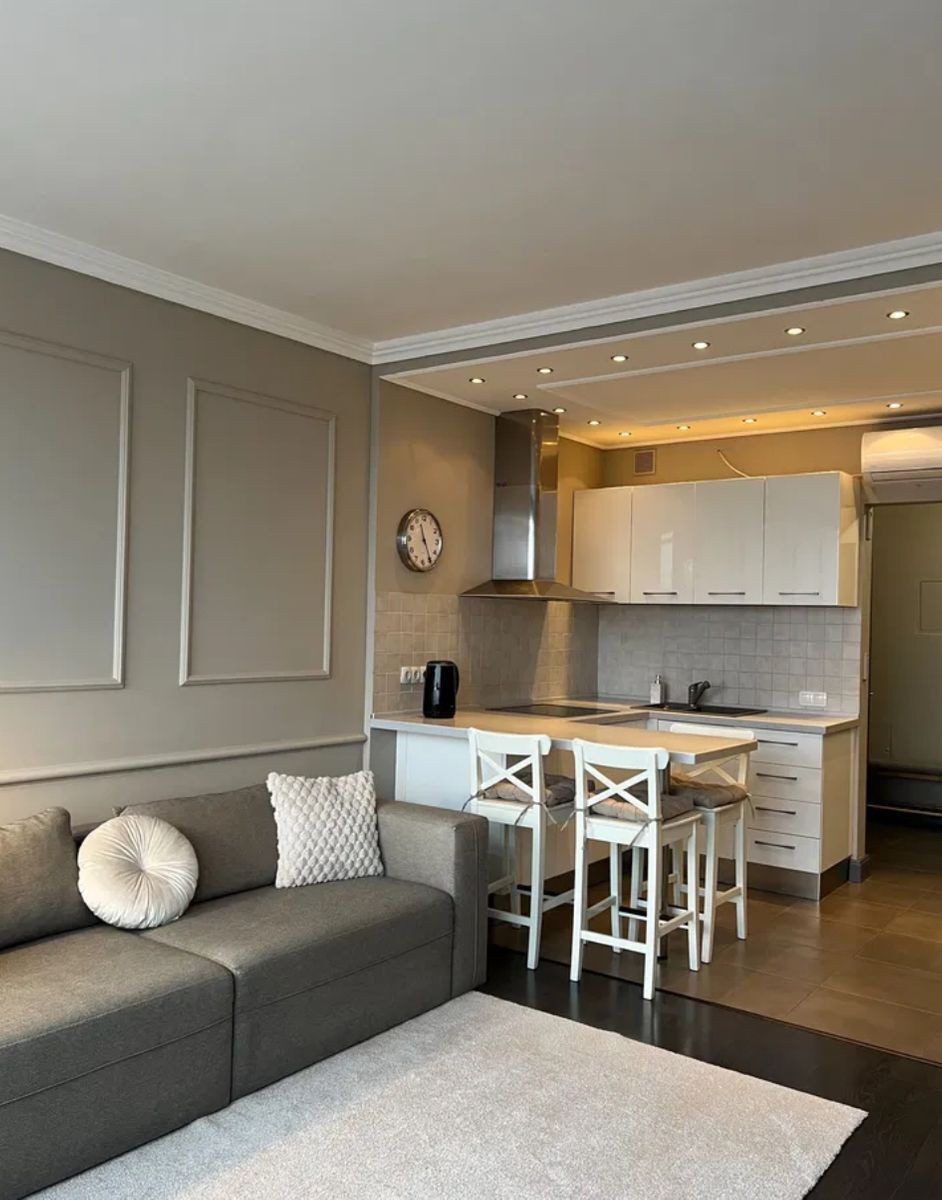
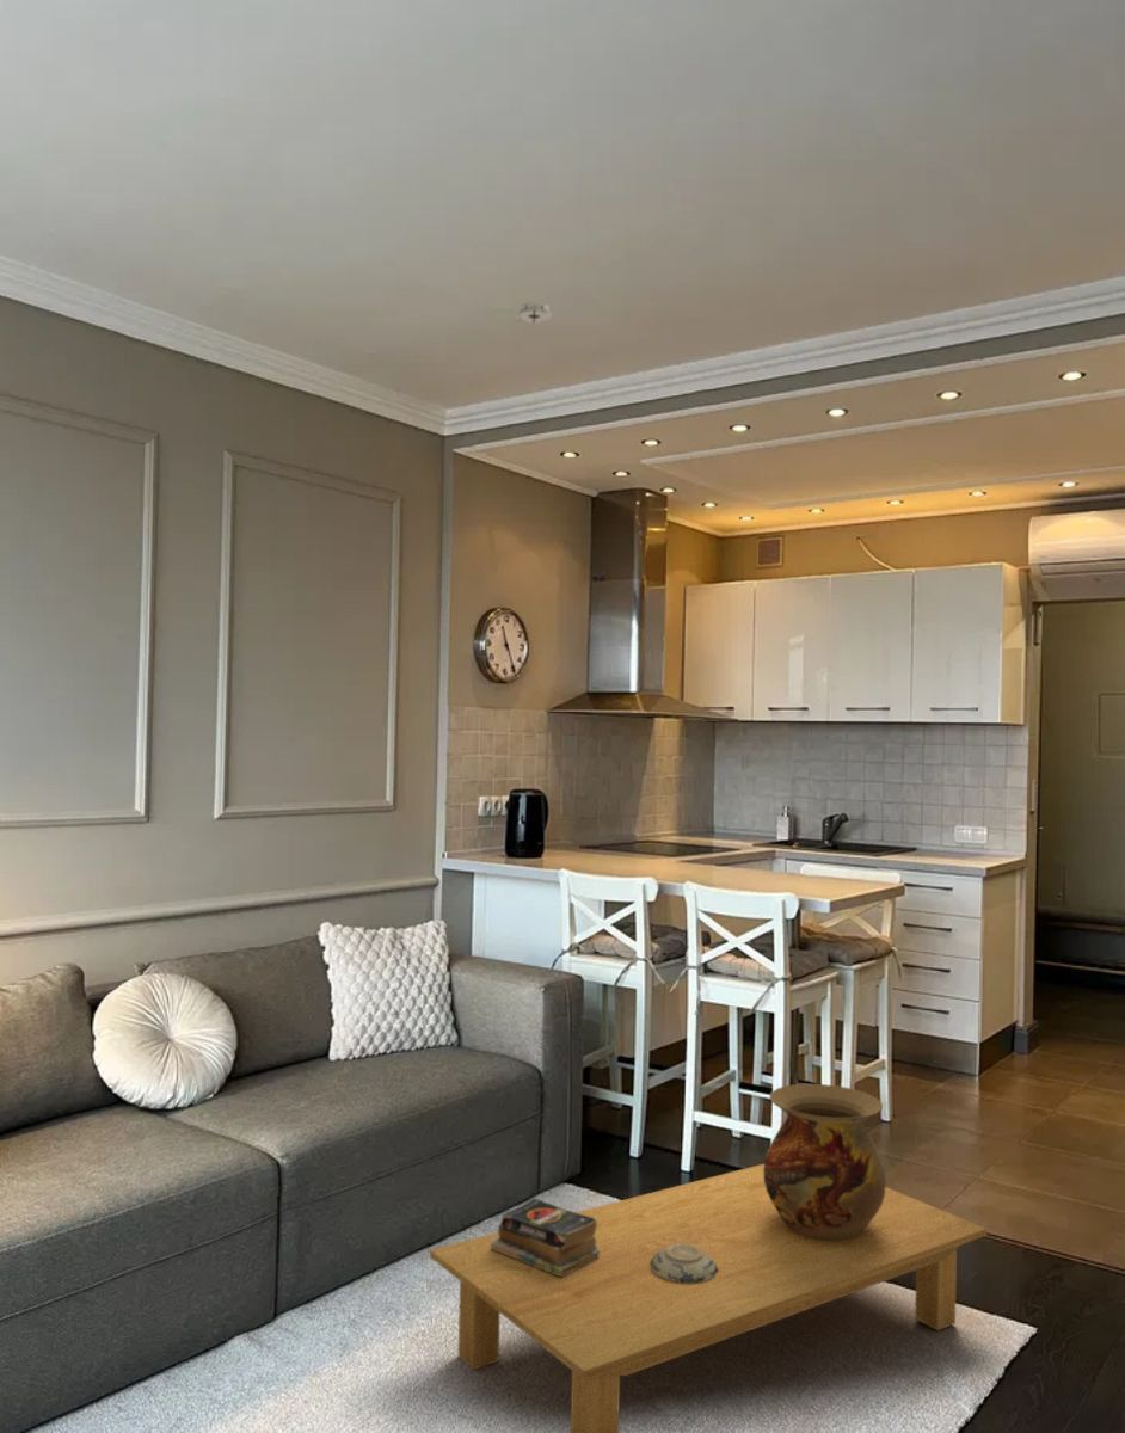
+ books [490,1197,601,1277]
+ vase [763,1083,887,1241]
+ smoke detector [515,301,553,324]
+ coffee table [429,1163,988,1433]
+ decorative bowl [650,1243,718,1284]
